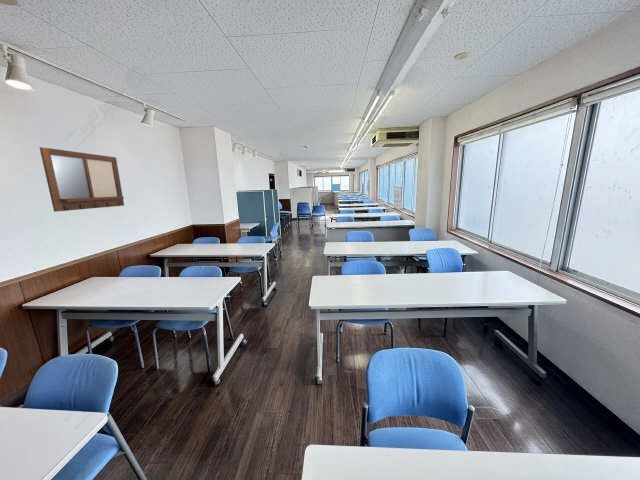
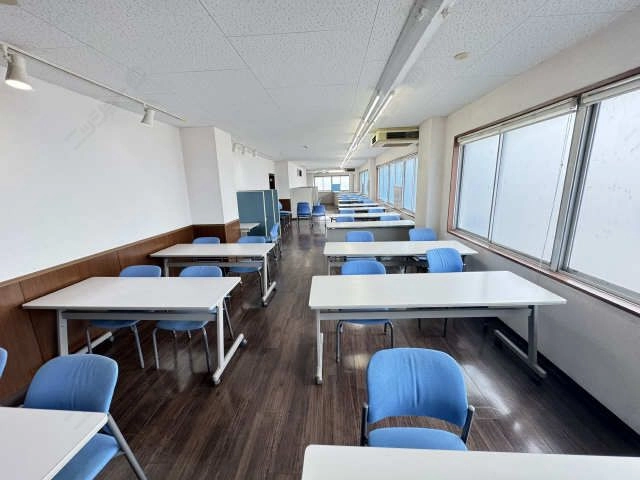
- writing board [38,146,125,213]
